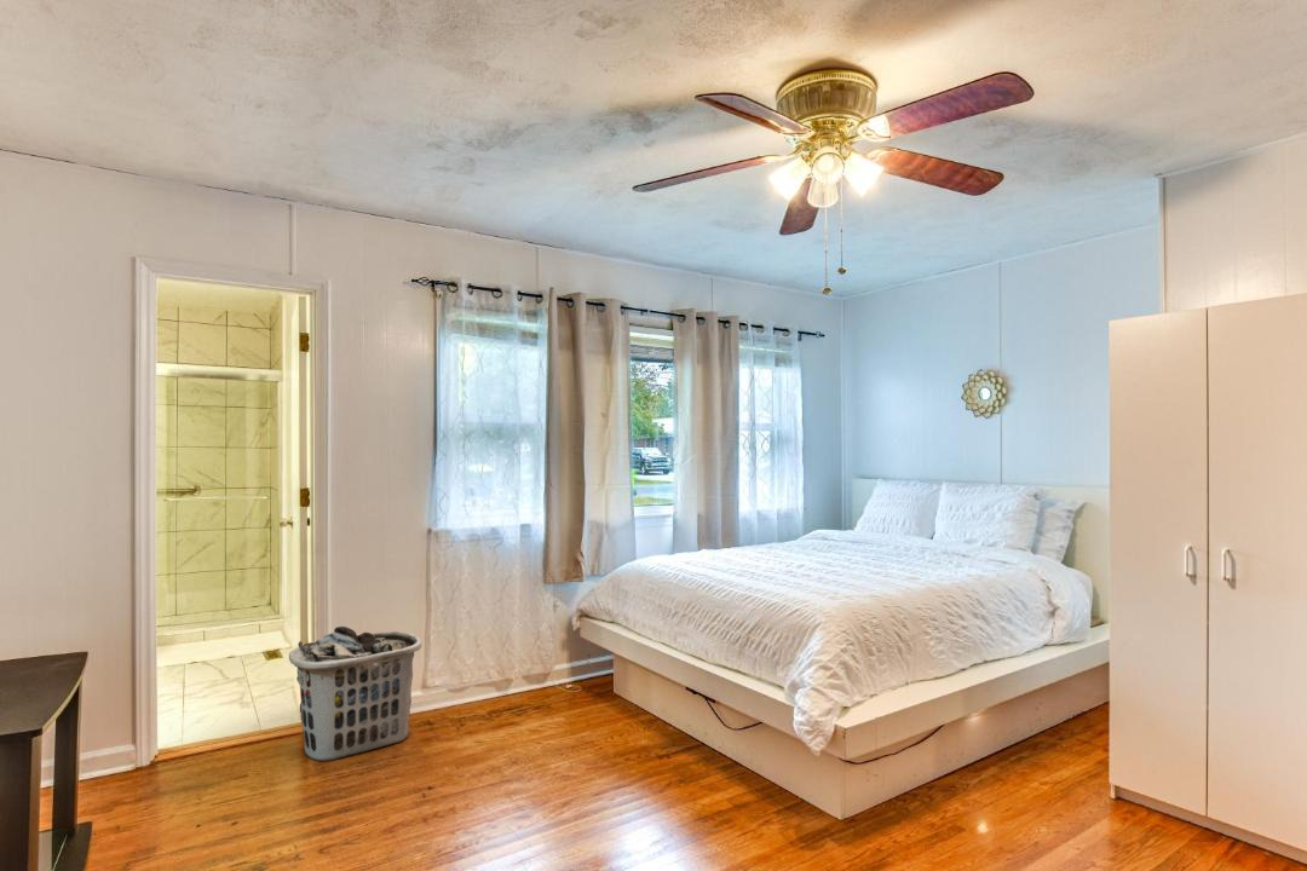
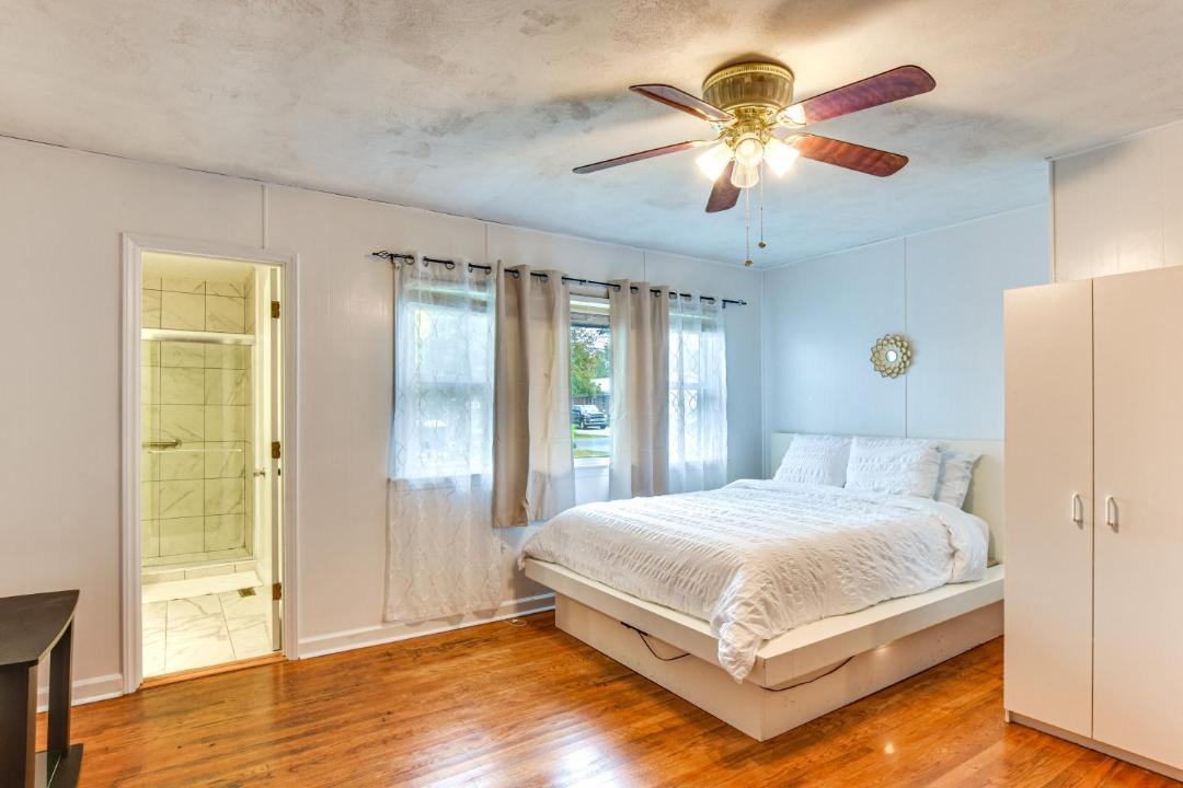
- clothes hamper [288,625,422,762]
